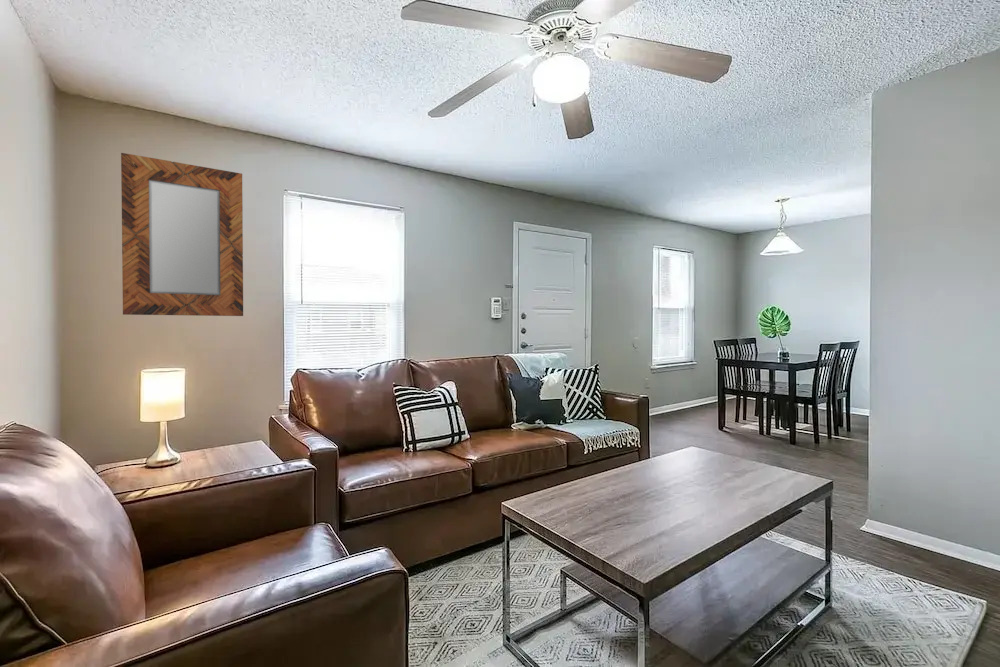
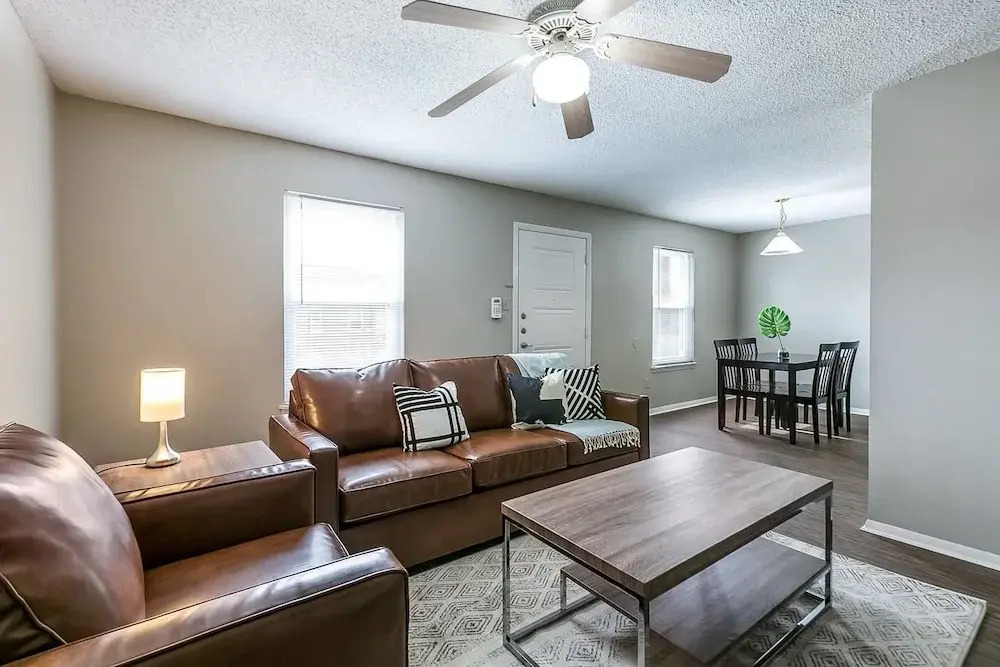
- home mirror [120,152,244,317]
